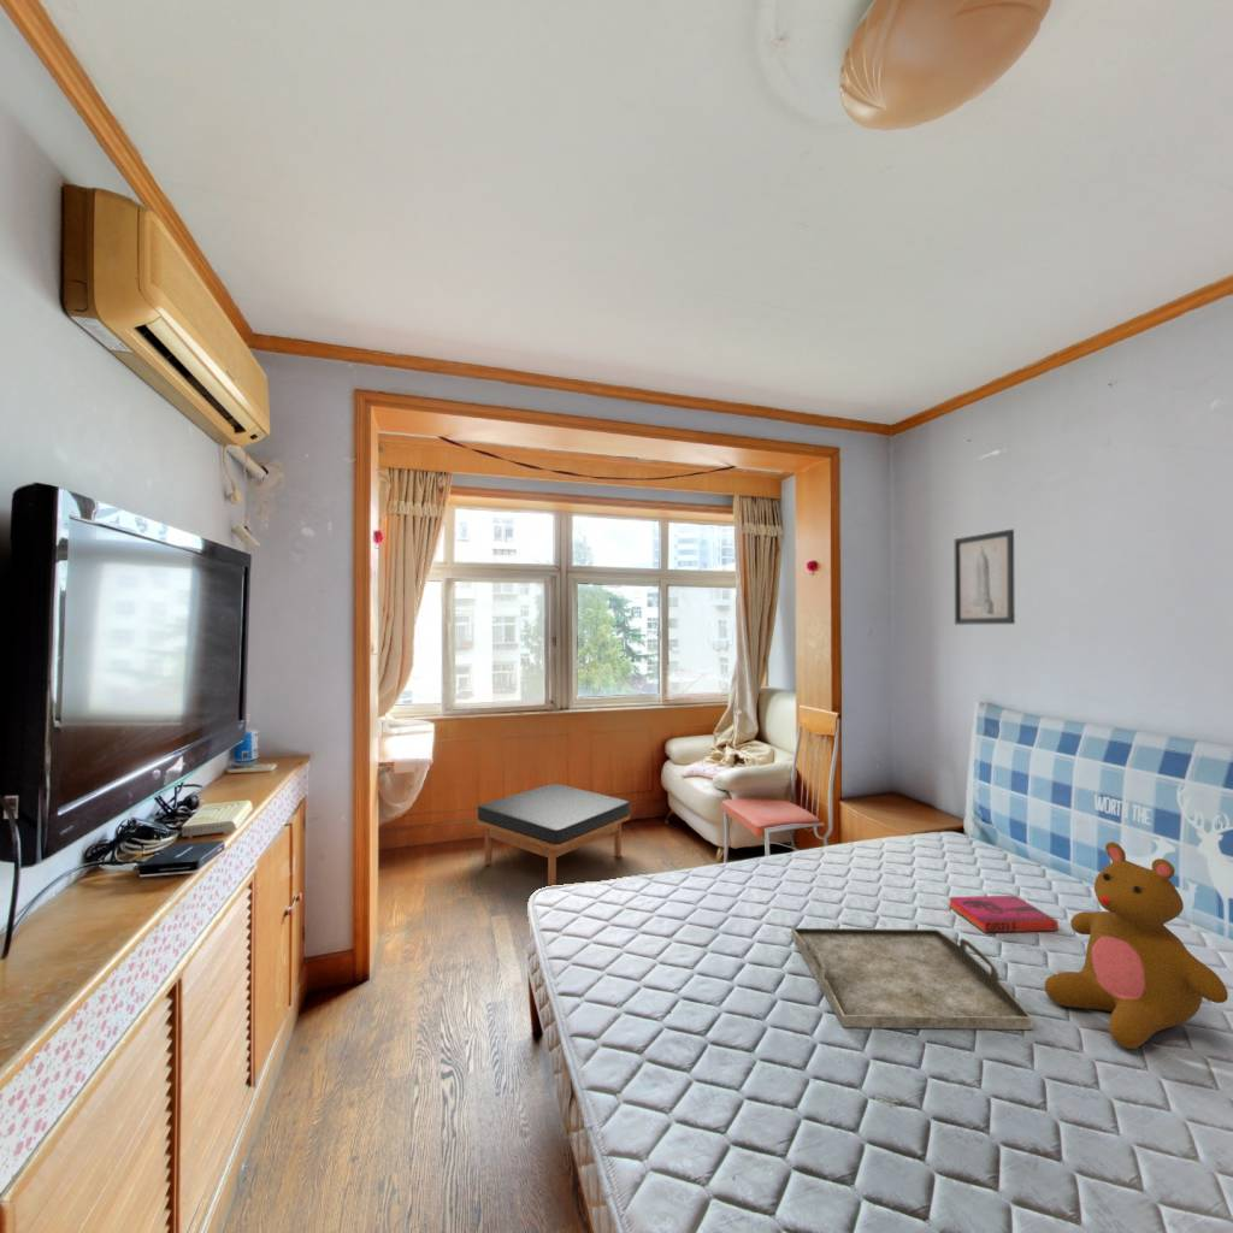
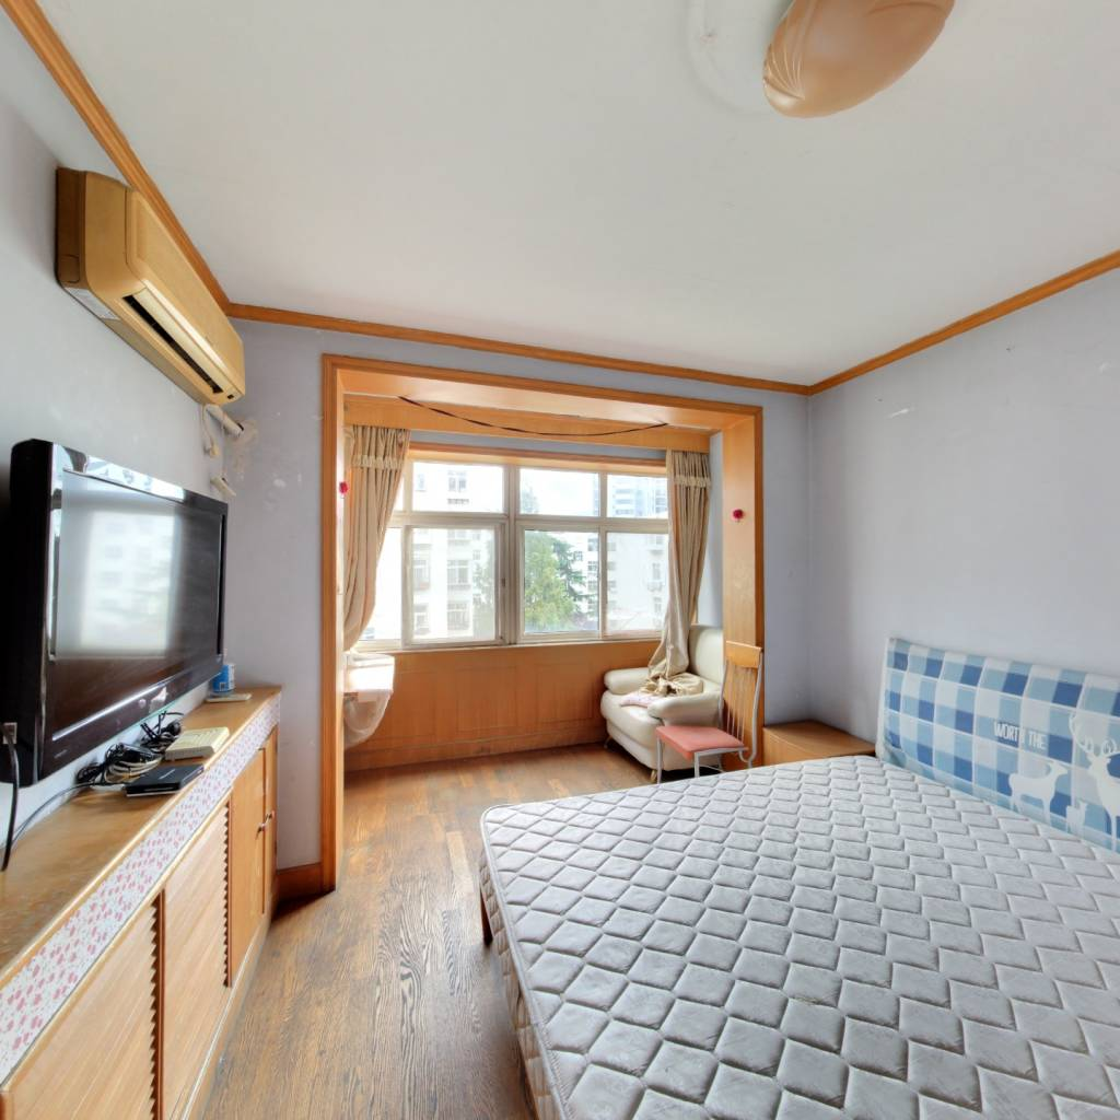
- wall art [954,529,1016,626]
- hardback book [948,895,1060,934]
- serving tray [790,927,1033,1031]
- teddy bear [1043,840,1229,1050]
- ottoman [476,783,631,887]
